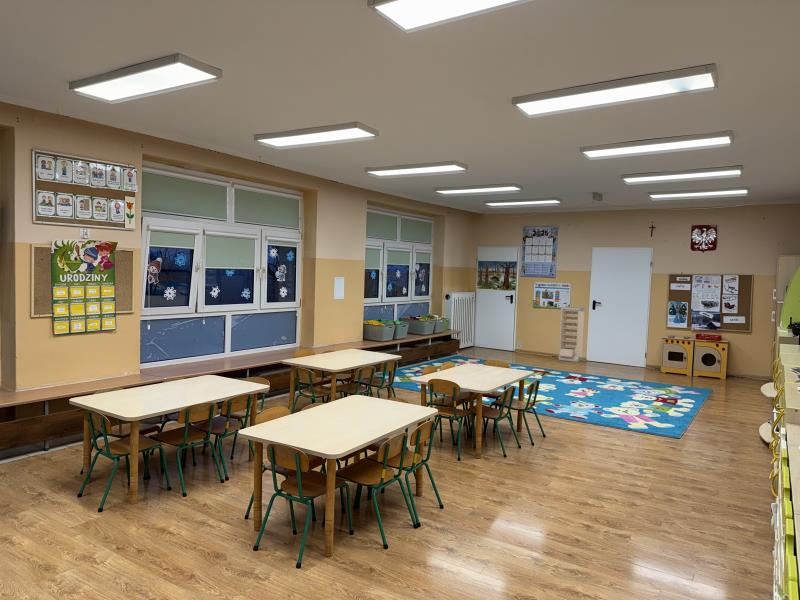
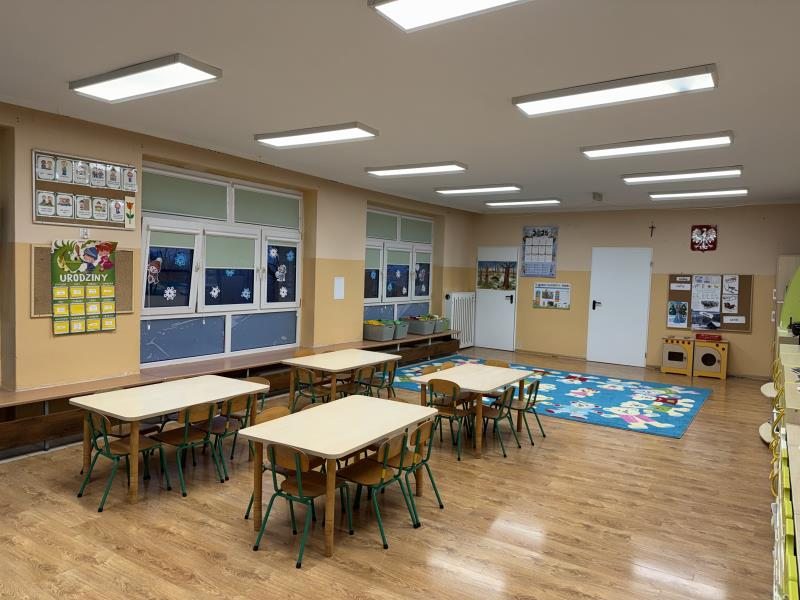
- storage cabinet [558,306,586,363]
